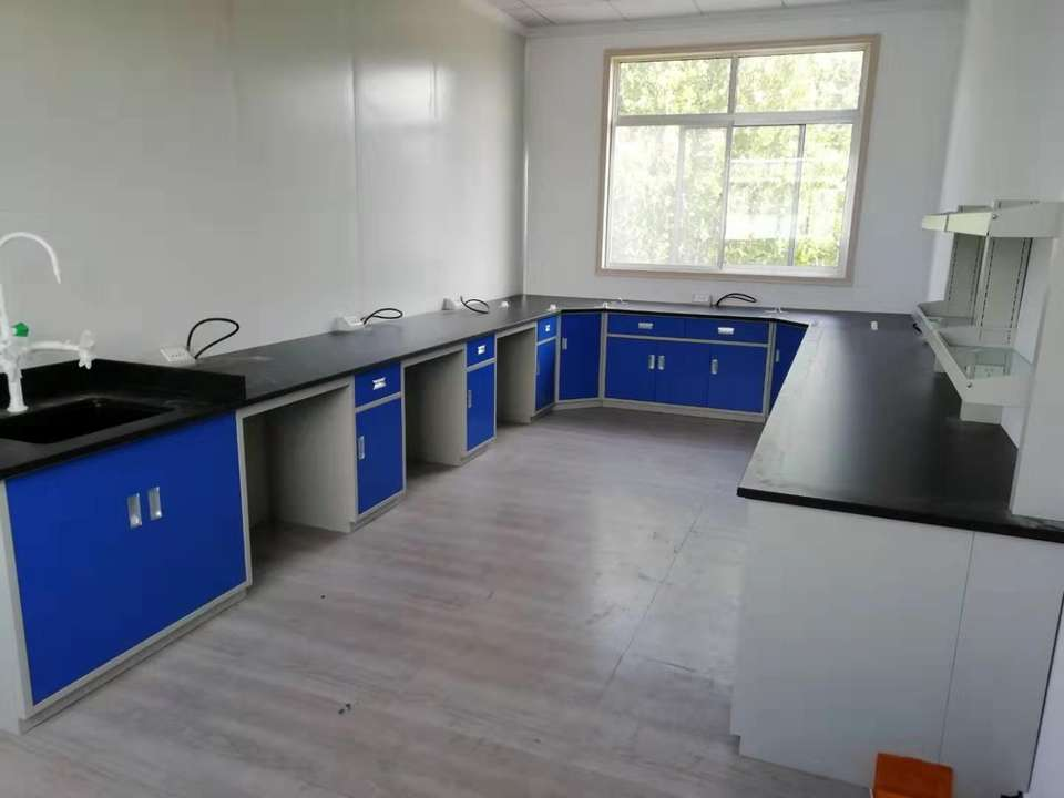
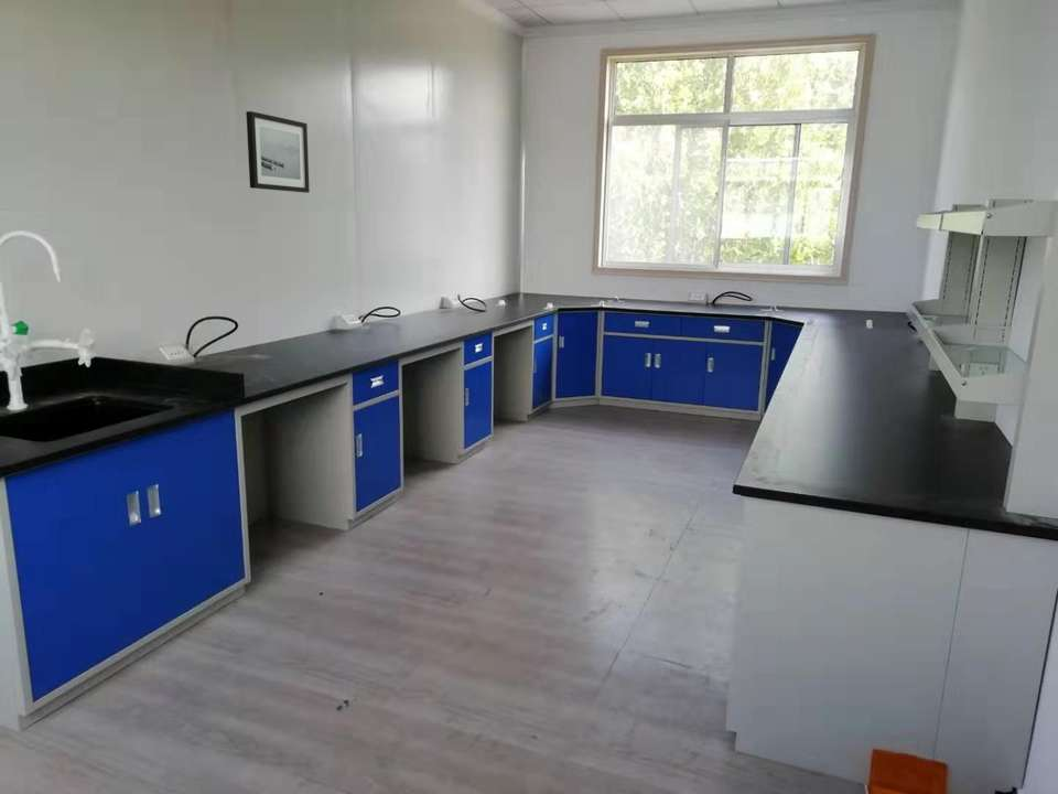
+ wall art [245,110,311,194]
